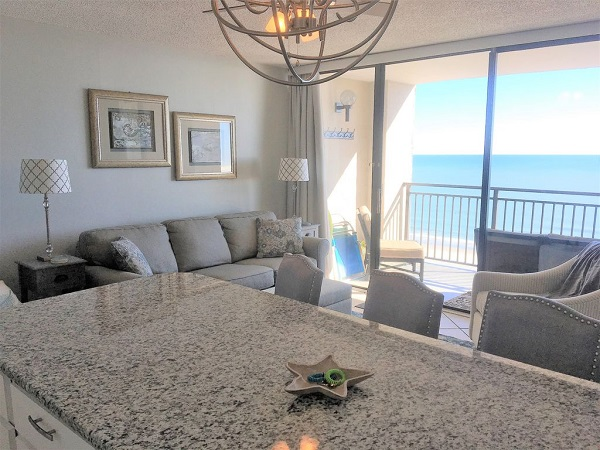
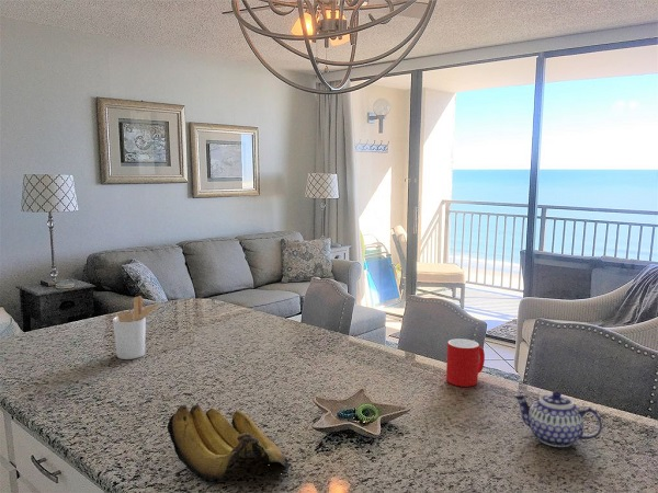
+ cup [445,337,486,388]
+ utensil holder [112,295,162,360]
+ banana bunch [167,404,292,483]
+ teapot [512,390,603,448]
